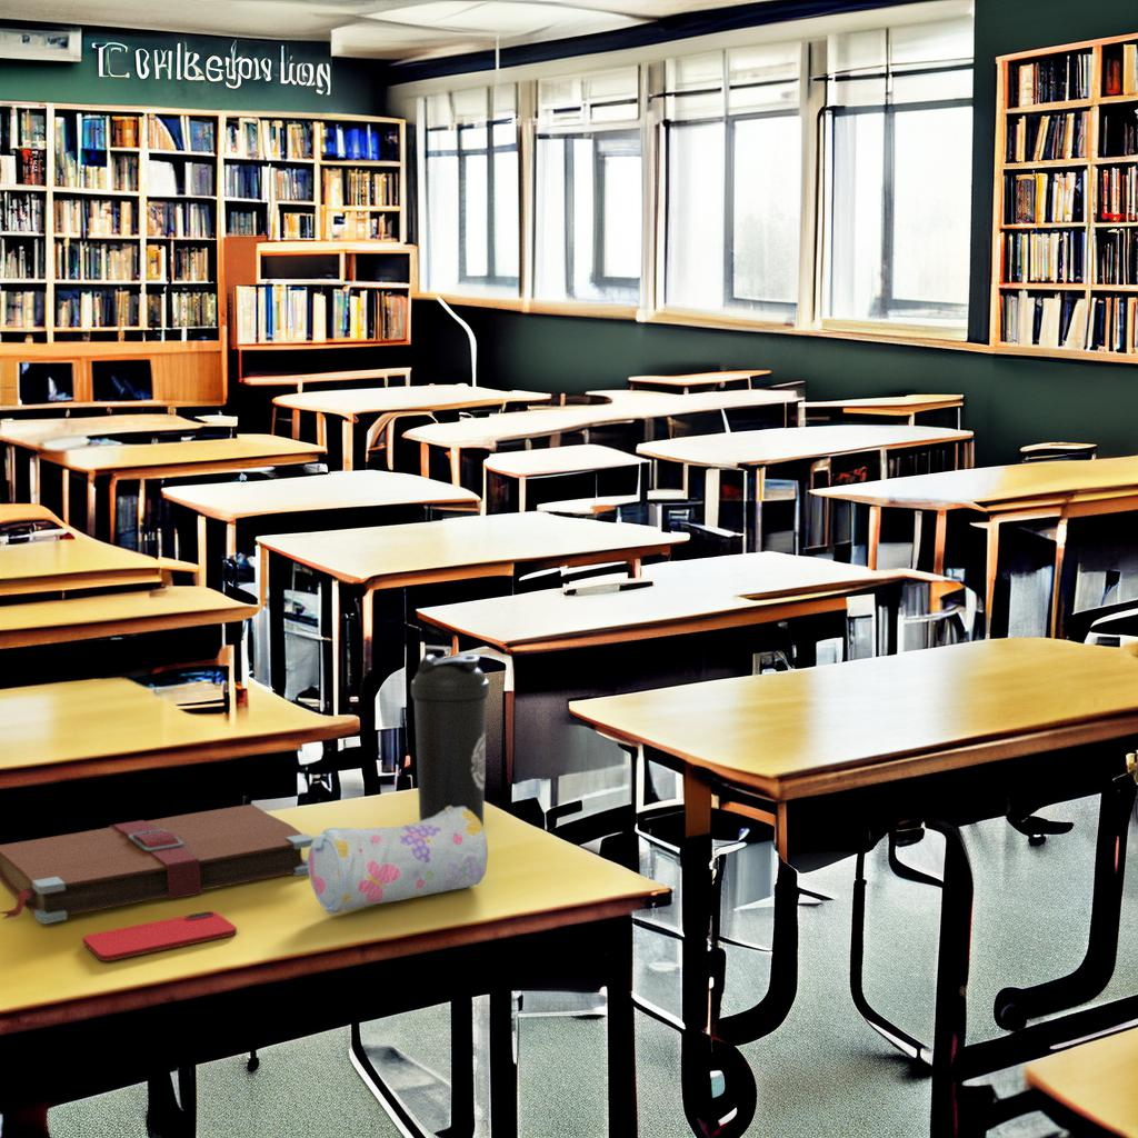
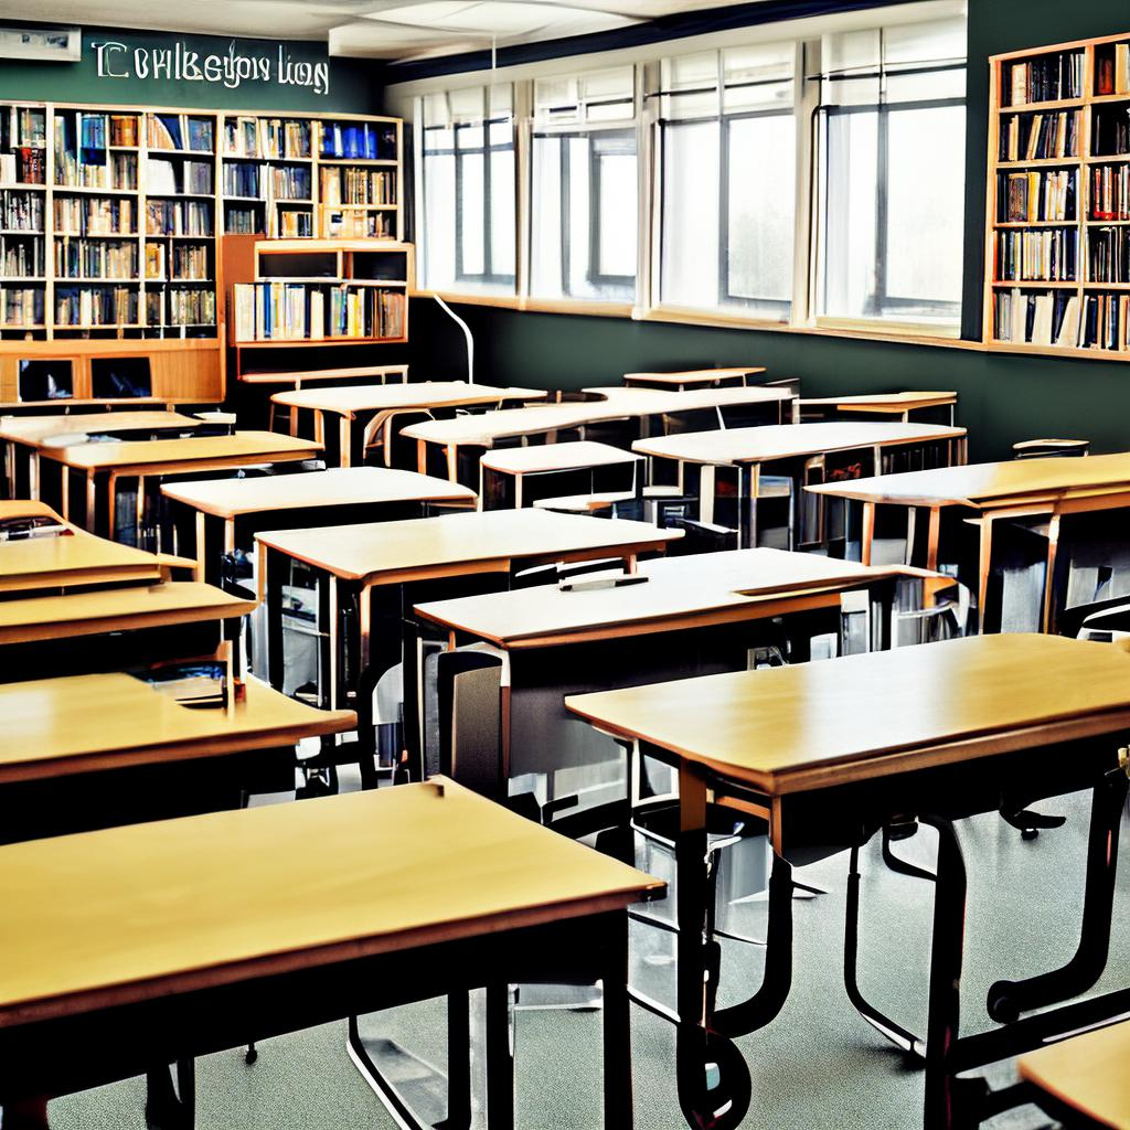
- water bottle [410,653,490,828]
- smartphone [82,910,238,962]
- book [0,803,315,925]
- pencil case [307,806,489,915]
